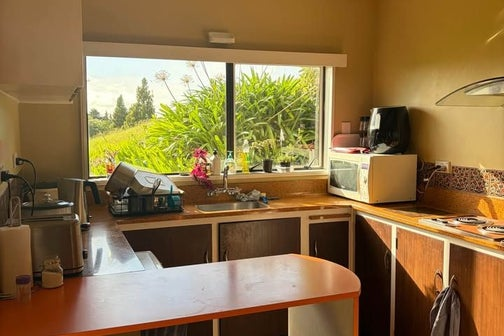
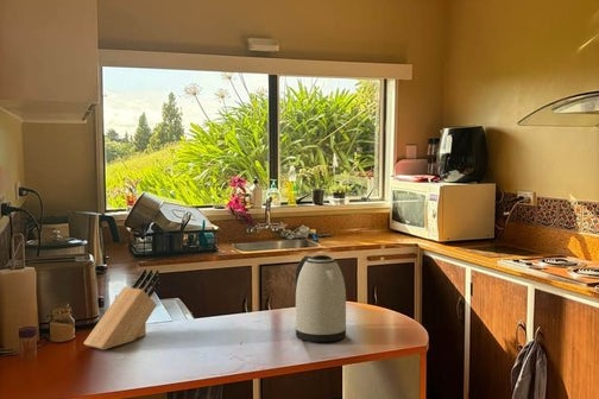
+ knife block [83,267,162,350]
+ kettle [294,254,347,343]
